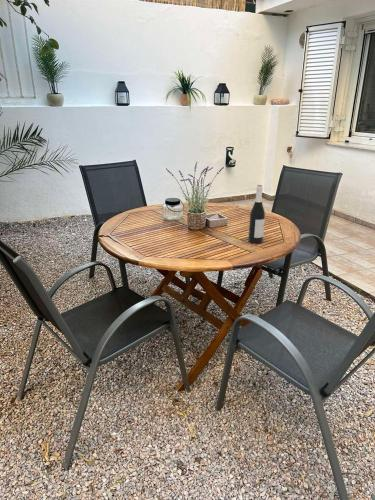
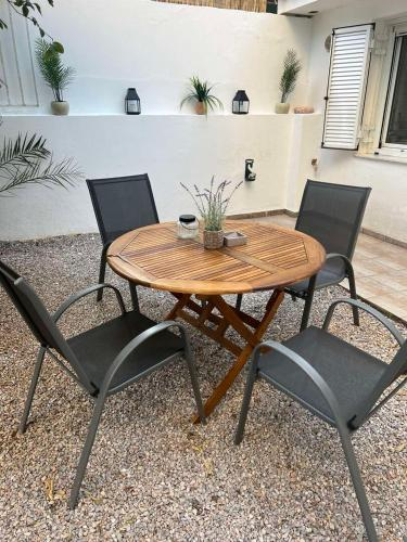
- wine bottle [247,184,266,244]
